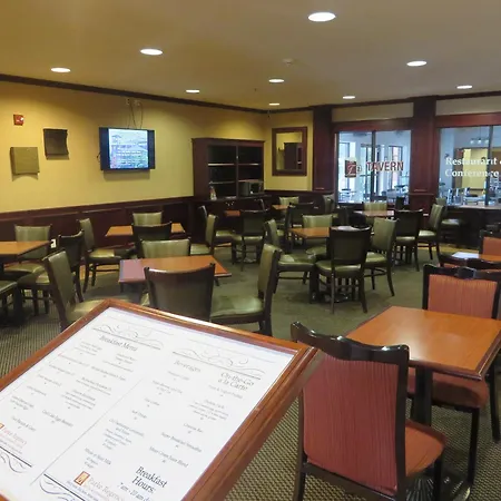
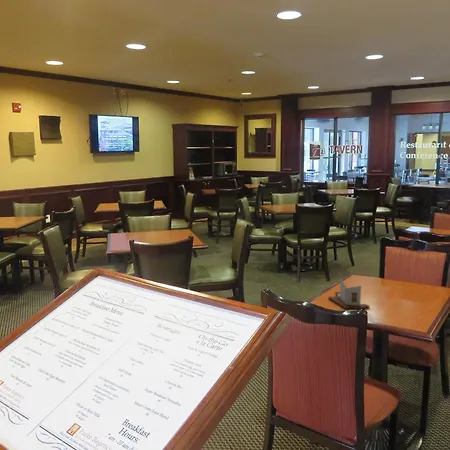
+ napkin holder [327,278,370,310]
